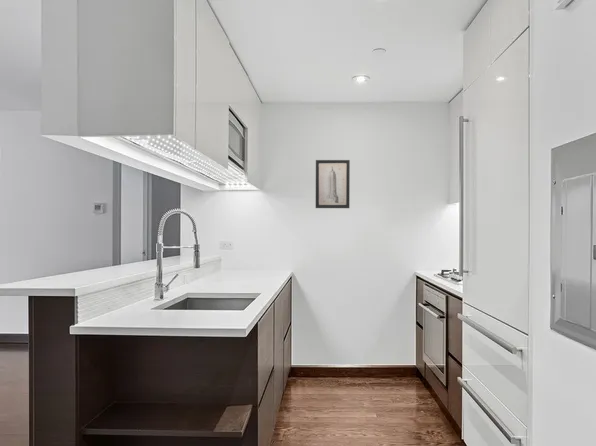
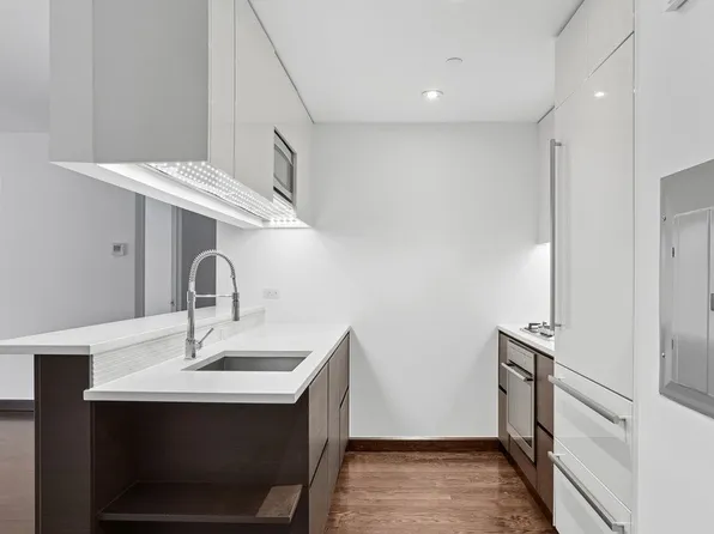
- wall art [315,159,351,209]
